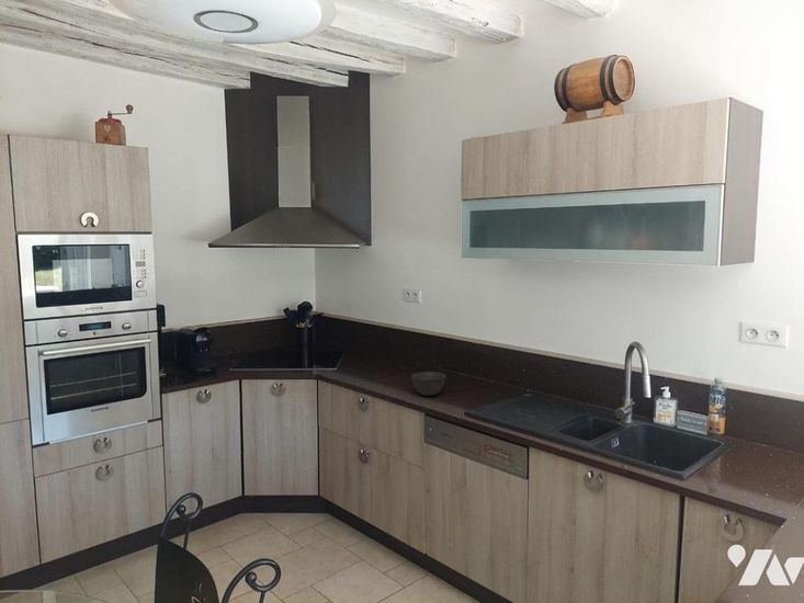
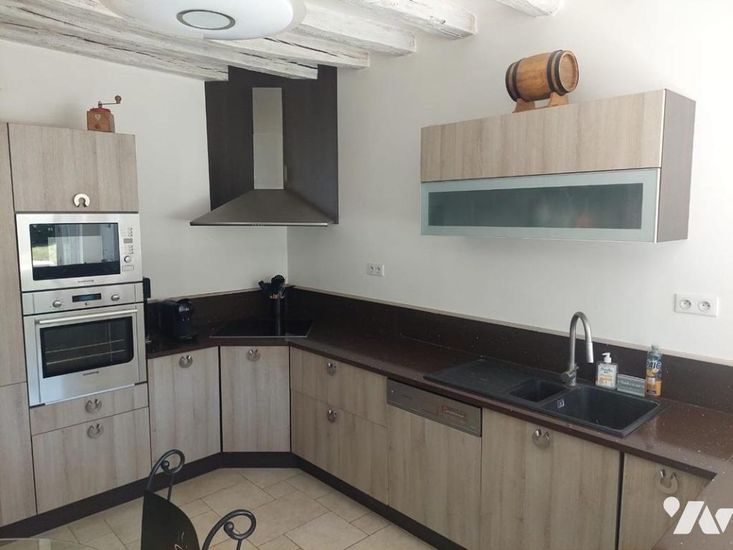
- bowl [410,371,446,397]
